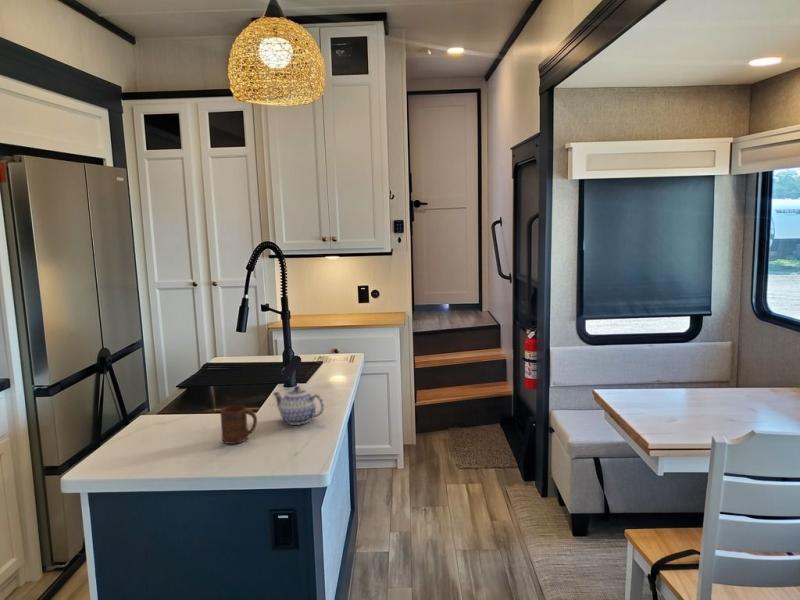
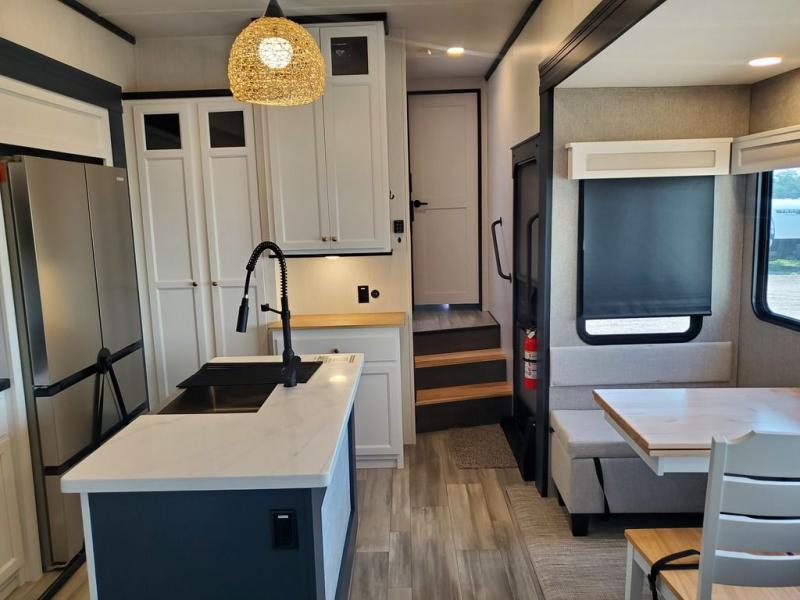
- cup [219,404,258,445]
- teapot [271,385,325,426]
